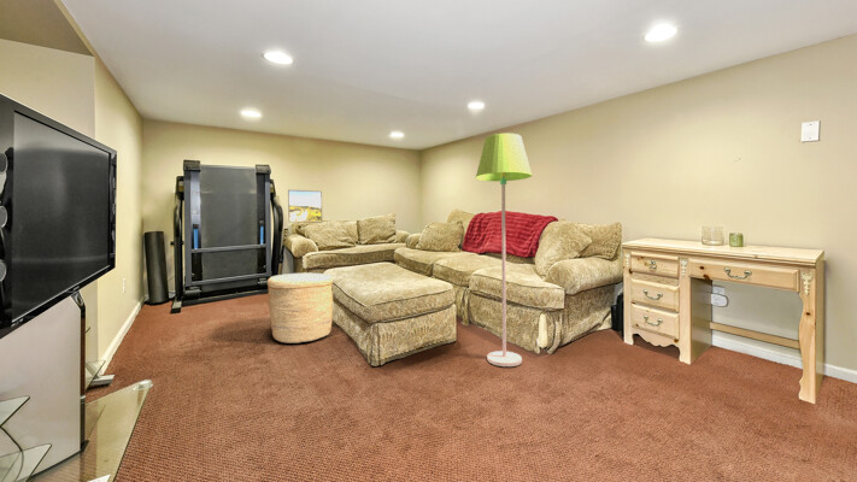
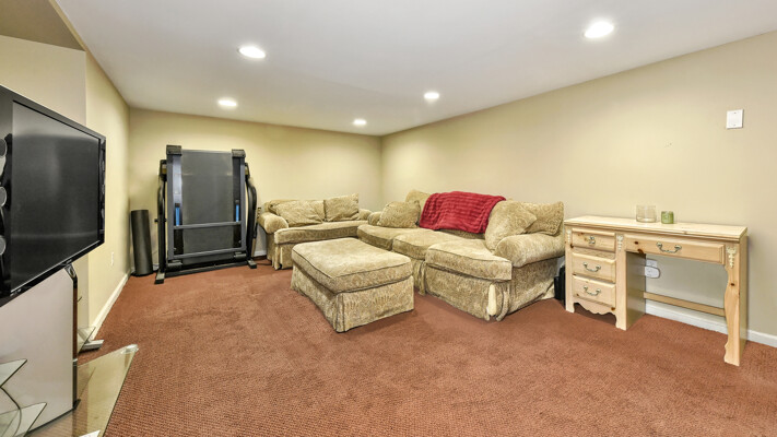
- basket [266,272,334,345]
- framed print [287,189,323,223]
- floor lamp [475,133,533,368]
